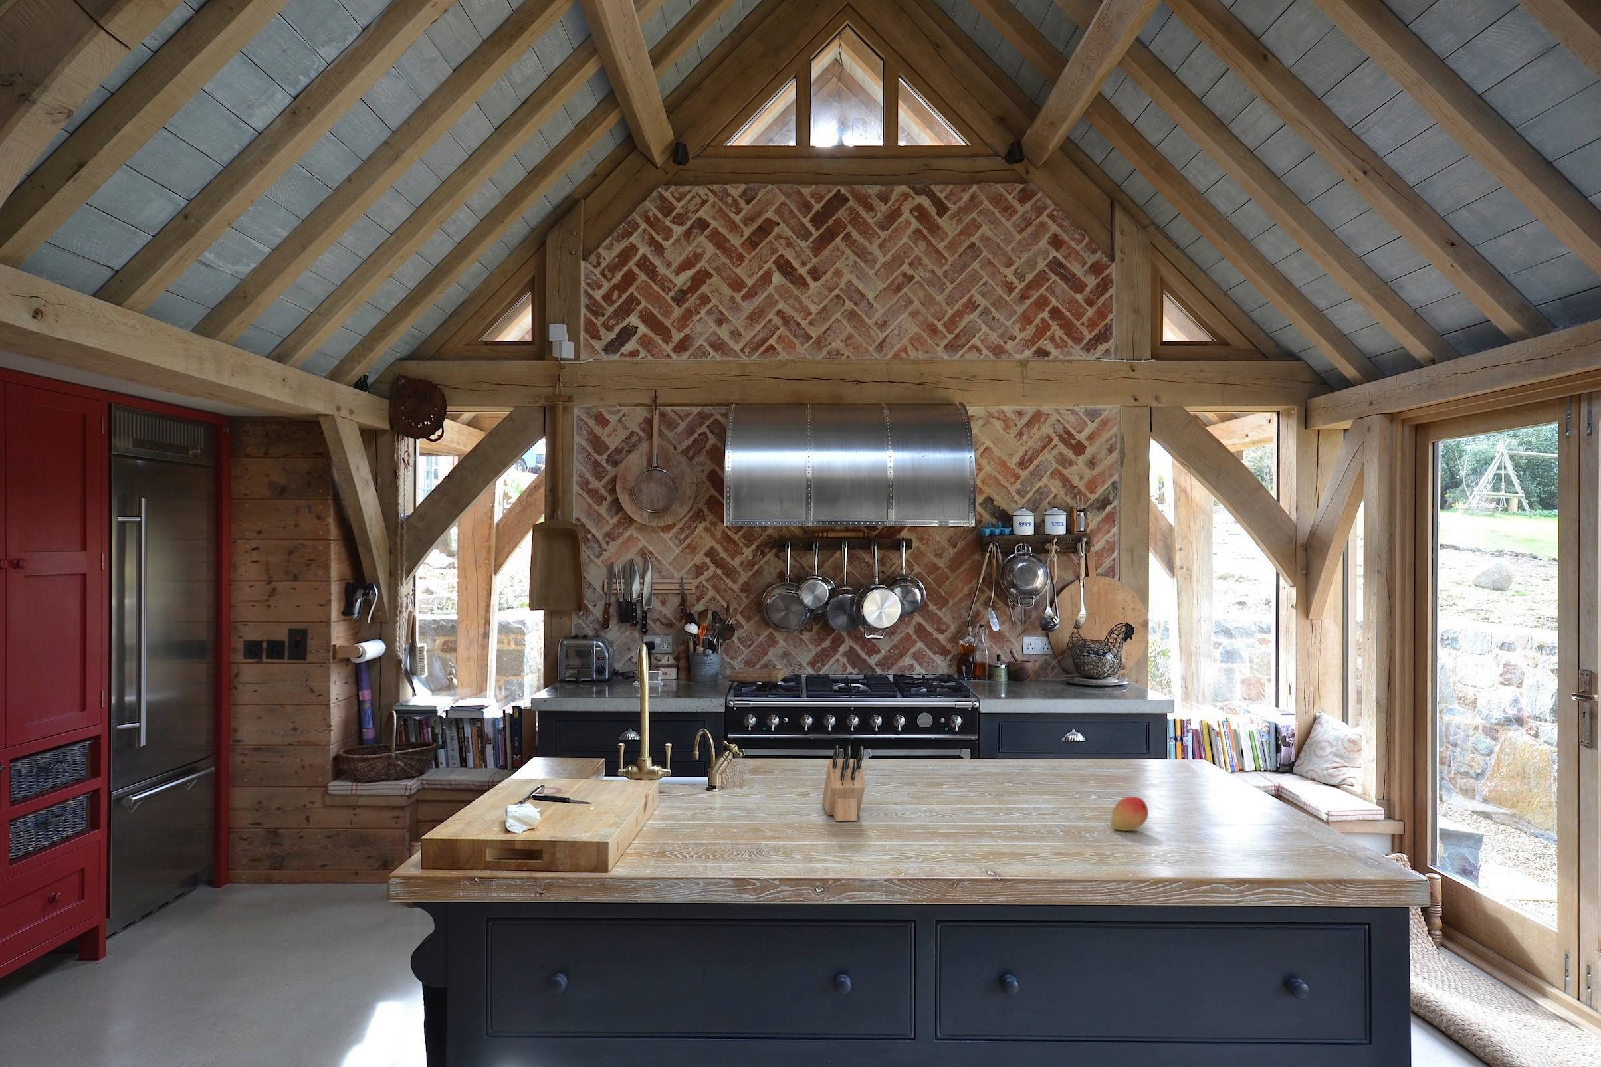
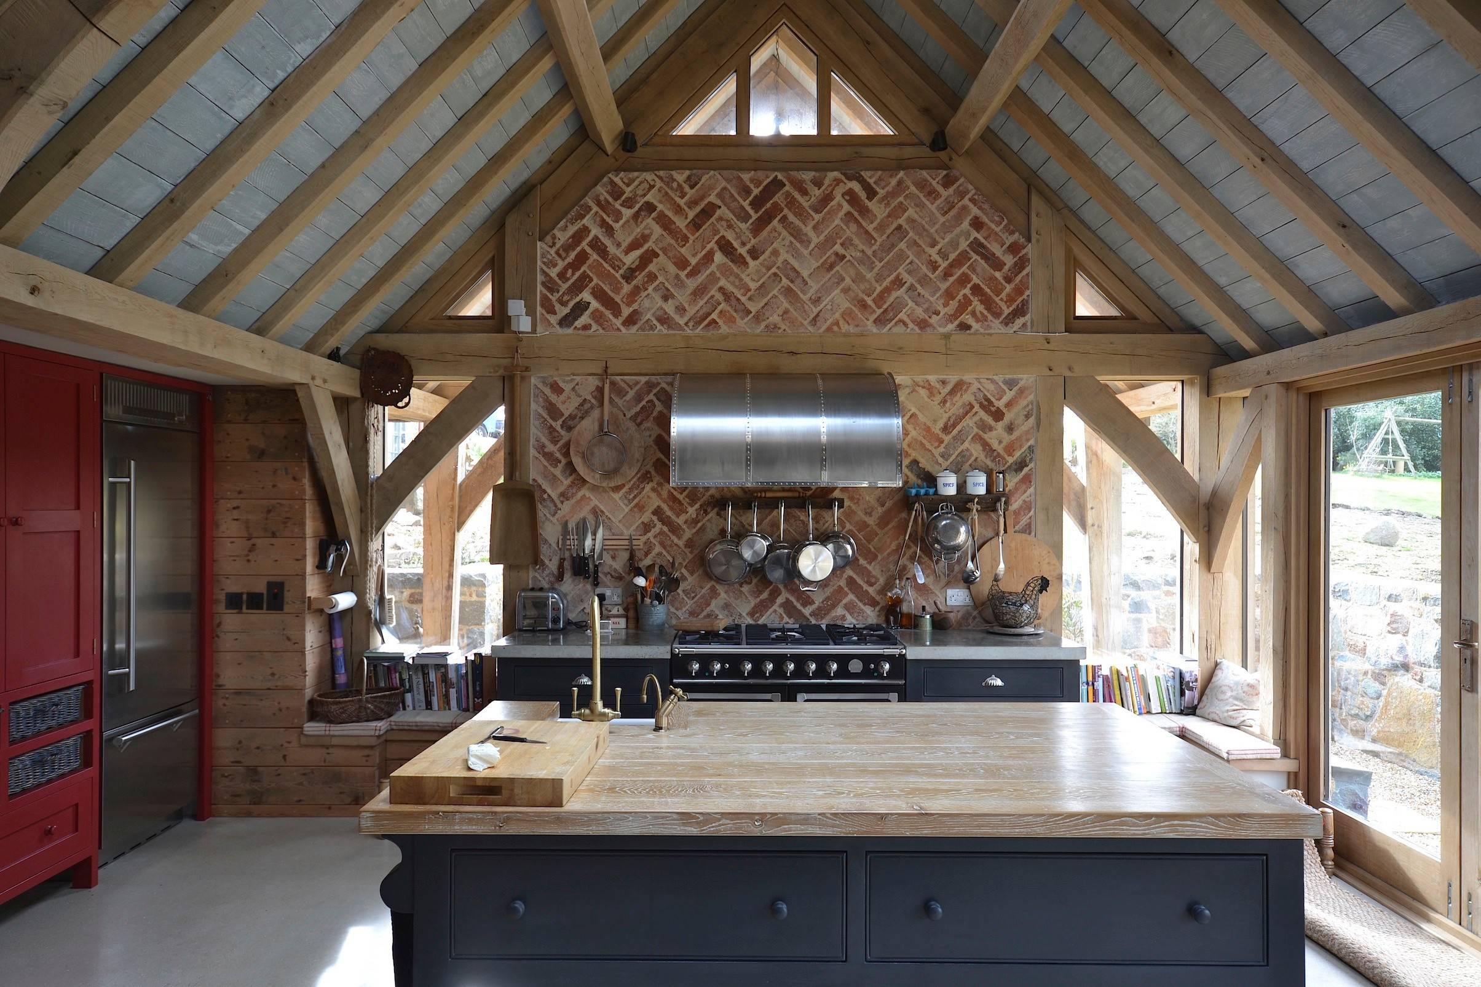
- knife block [822,744,865,822]
- fruit [1110,795,1150,832]
